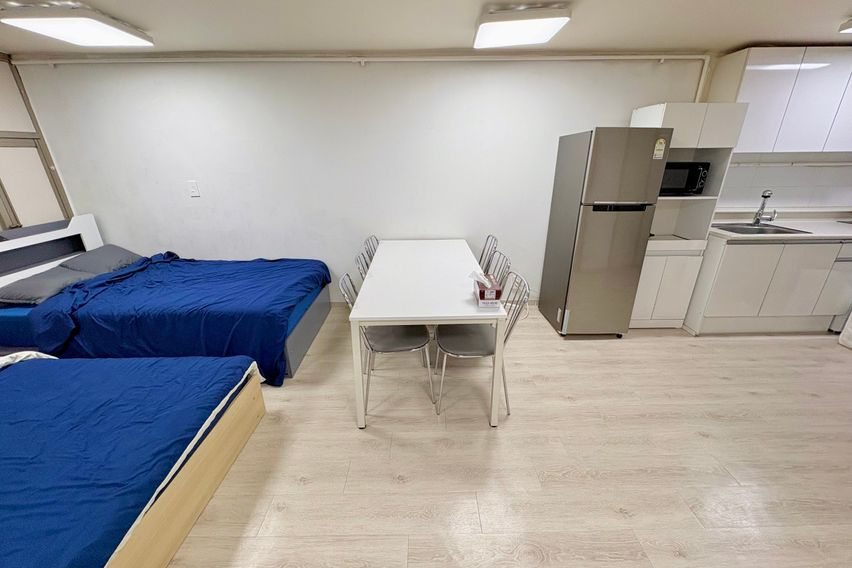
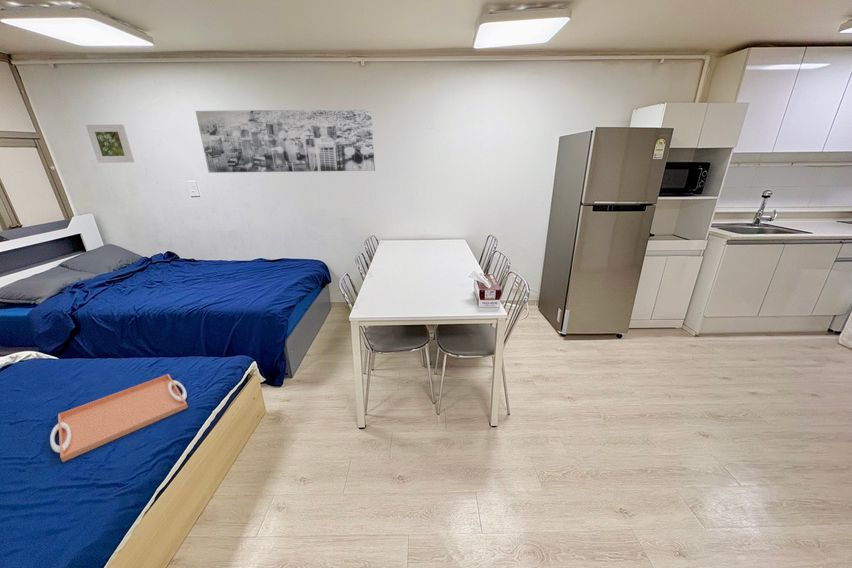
+ wall art [194,108,376,174]
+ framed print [85,123,135,164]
+ serving tray [49,373,189,463]
